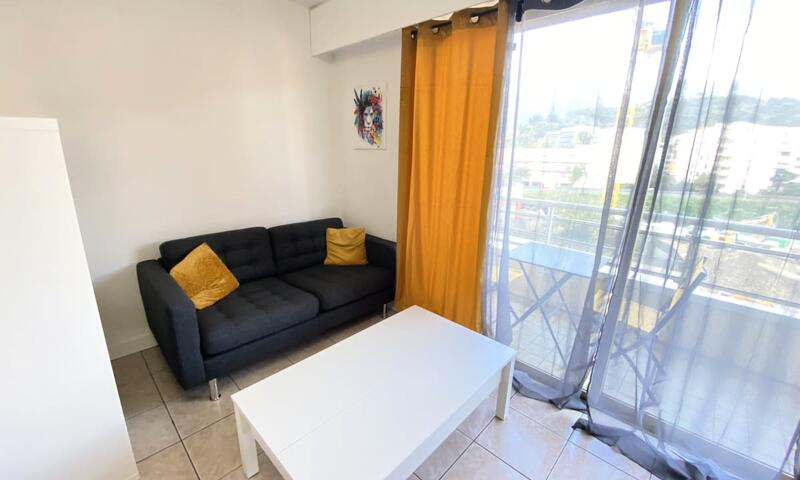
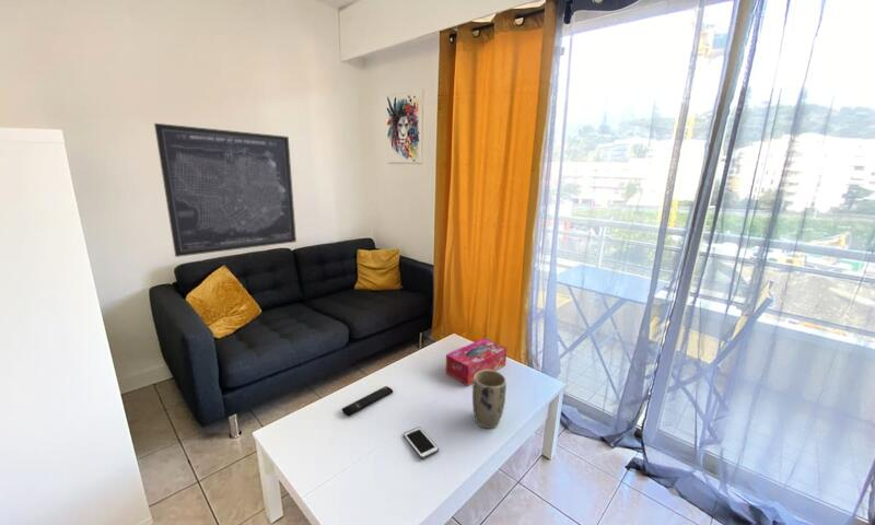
+ plant pot [471,370,508,429]
+ cell phone [402,425,440,459]
+ wall art [153,122,298,258]
+ tissue box [445,337,508,386]
+ remote control [341,385,394,417]
